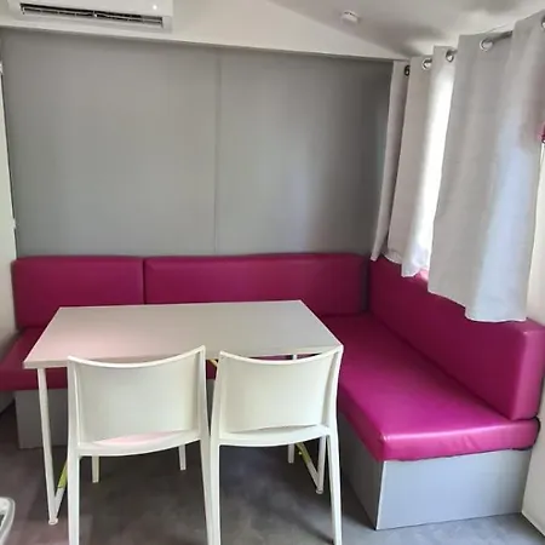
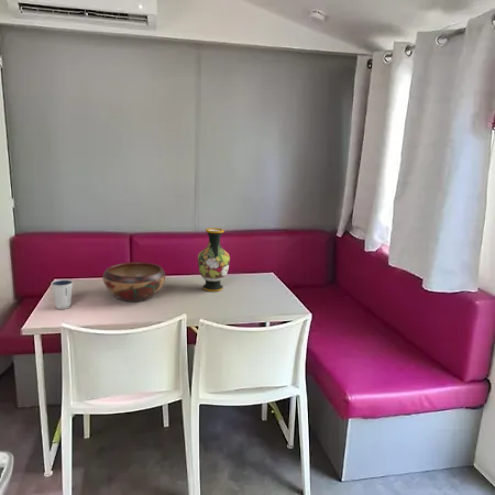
+ decorative bowl [102,261,166,302]
+ dixie cup [51,278,74,310]
+ vase [197,227,231,293]
